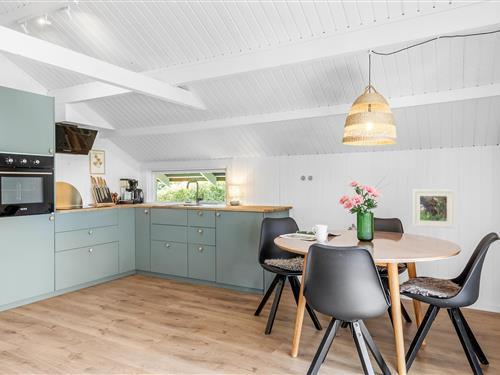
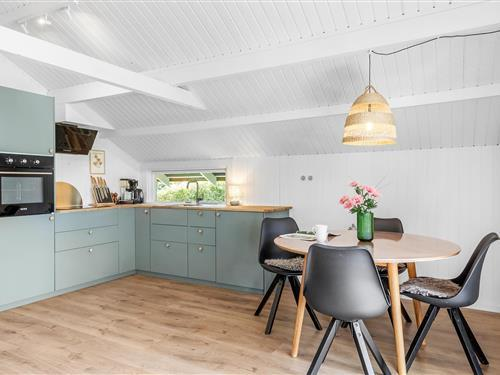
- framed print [412,189,455,229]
